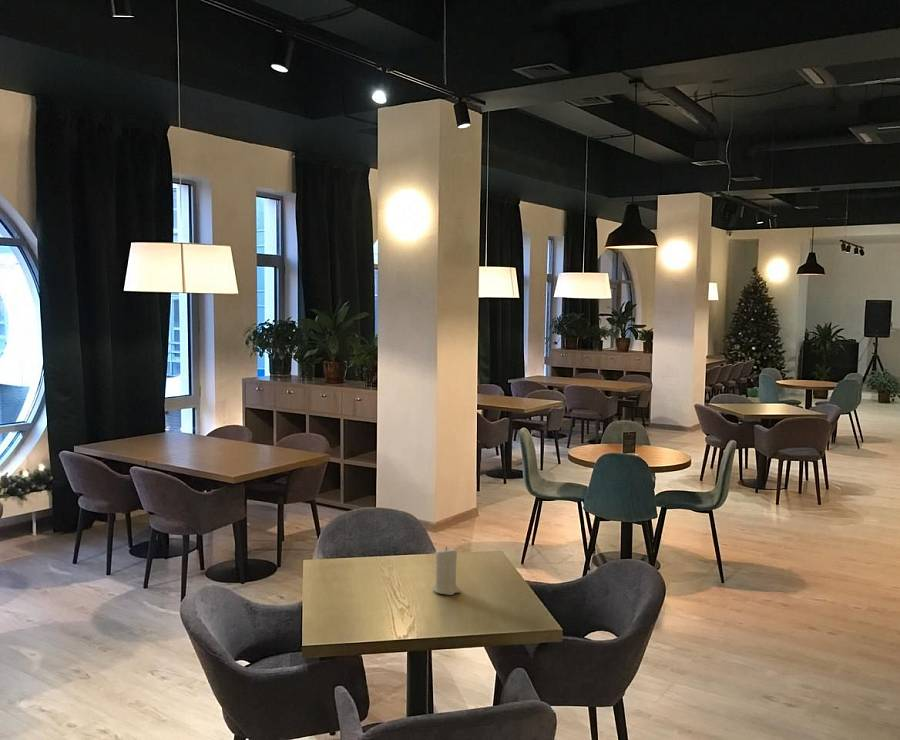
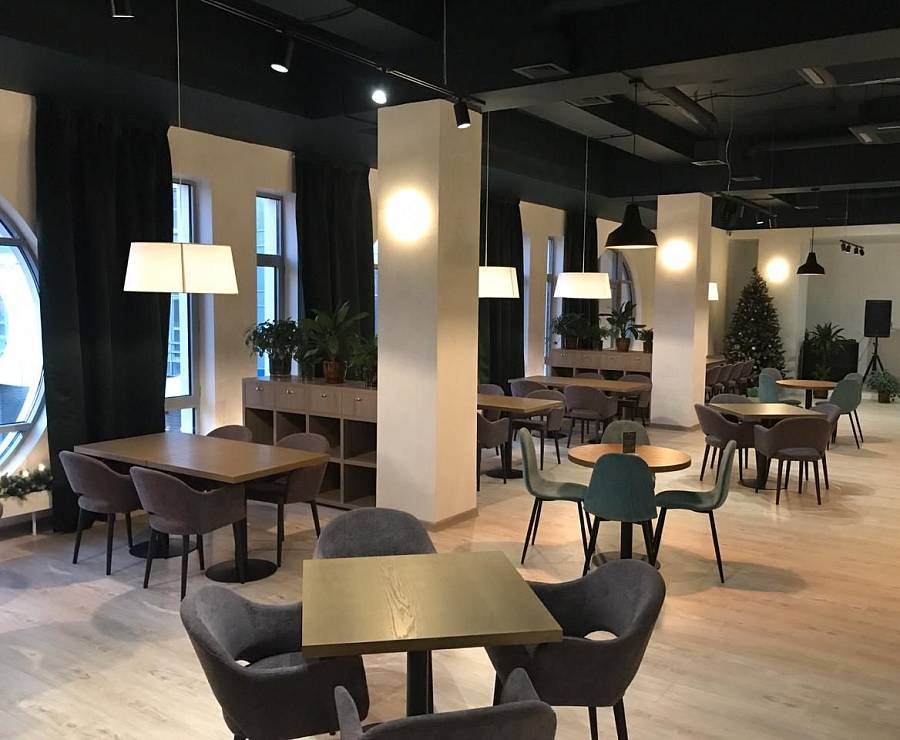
- candle [432,545,462,596]
